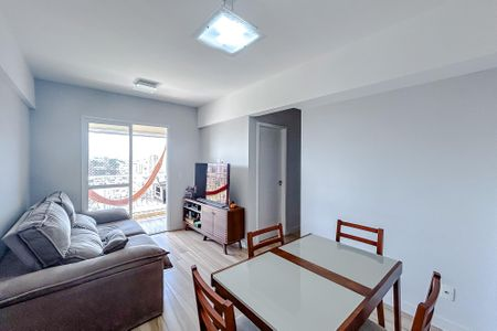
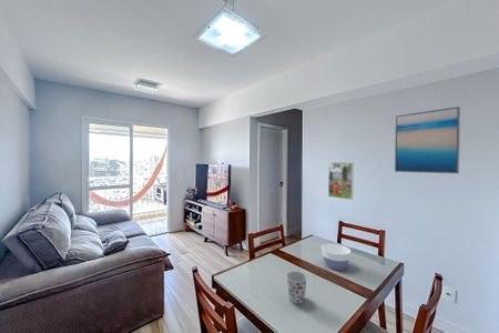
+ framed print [327,161,355,201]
+ bowl [320,243,352,271]
+ wall art [394,105,461,174]
+ cup [285,270,308,304]
